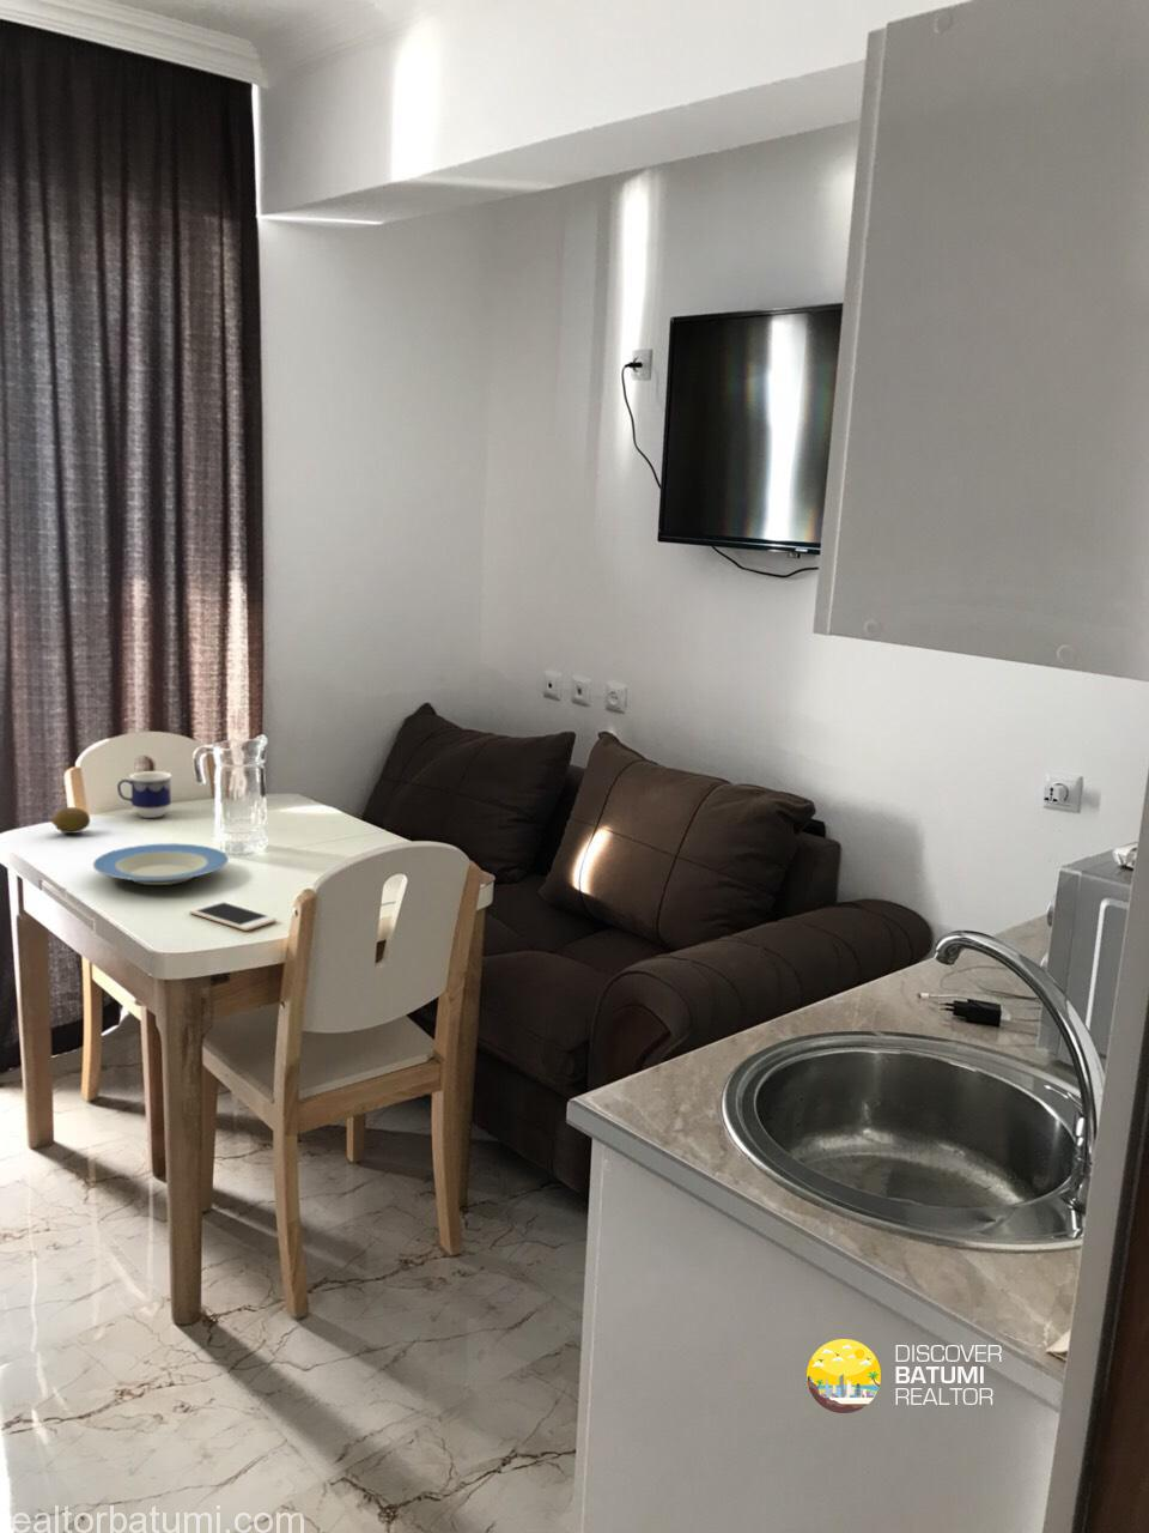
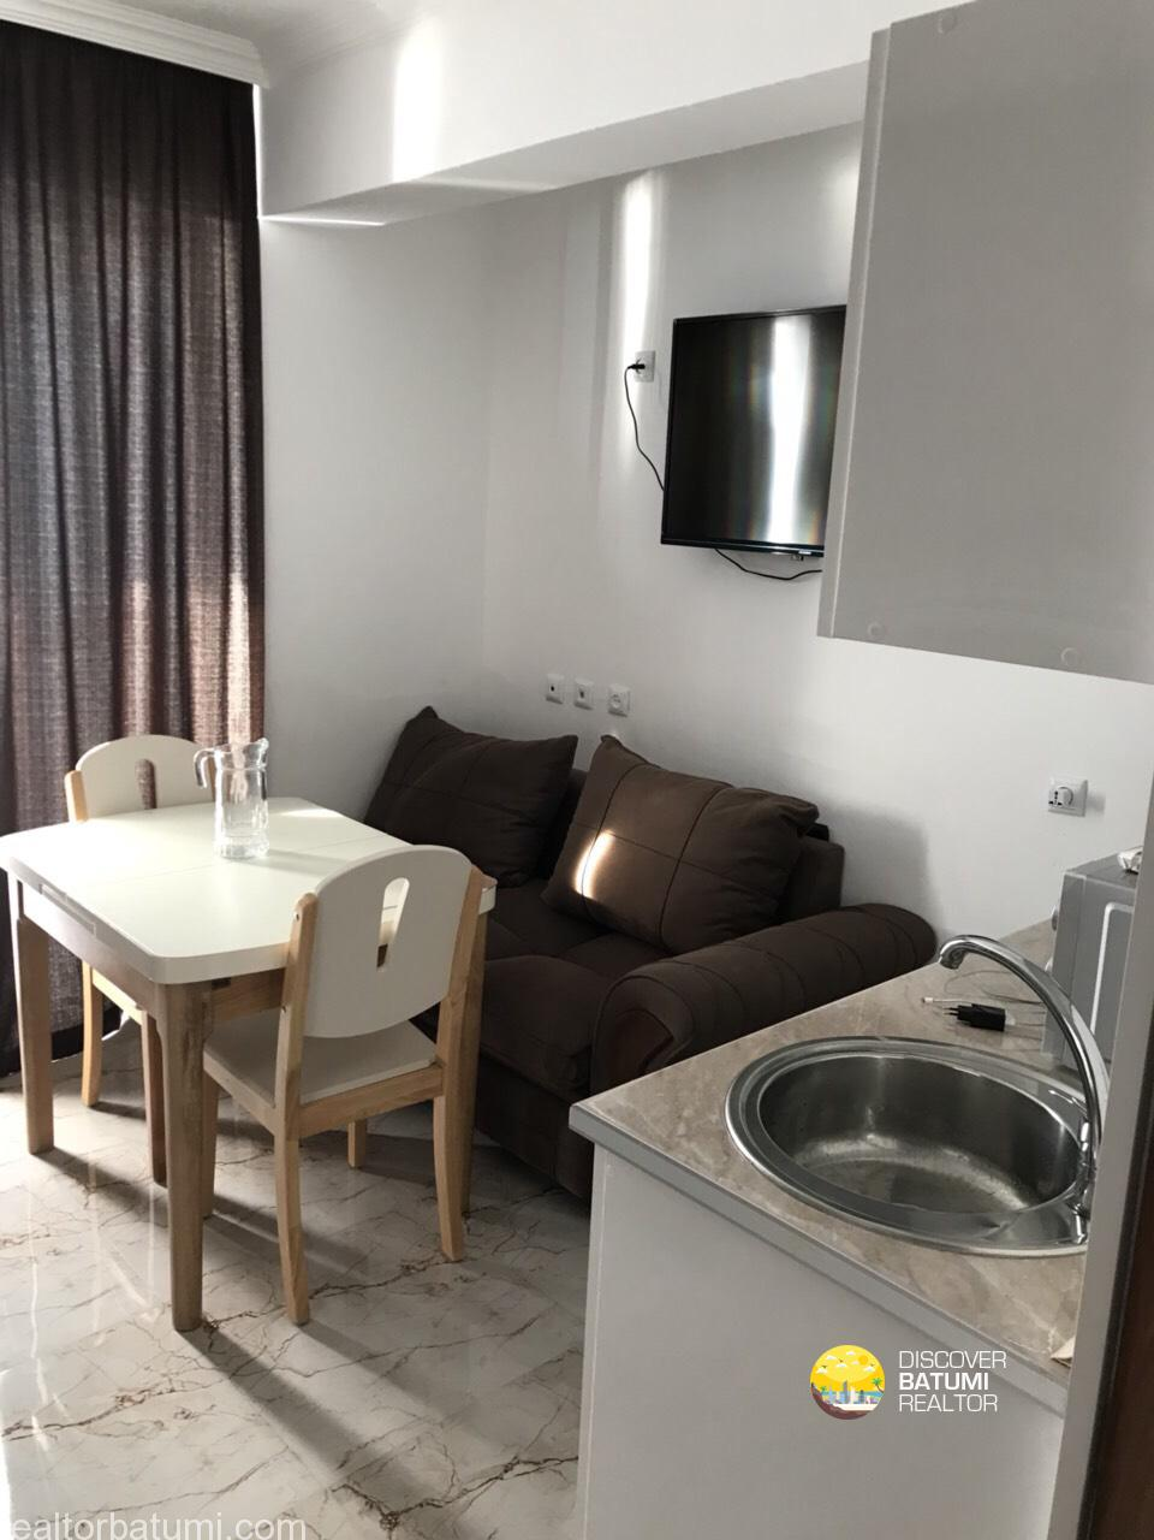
- fruit [51,806,91,835]
- plate [91,843,229,886]
- cup [116,770,173,820]
- cell phone [188,899,278,932]
